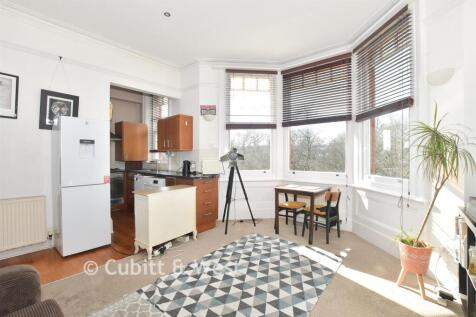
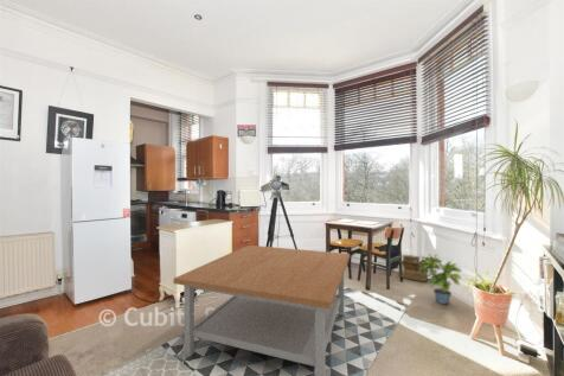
+ potted plant [419,253,463,305]
+ basket [397,254,429,282]
+ coffee table [173,244,351,376]
